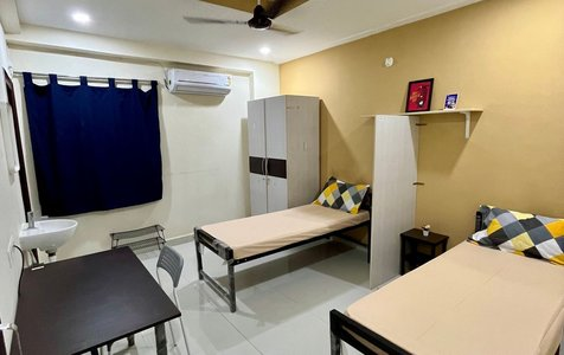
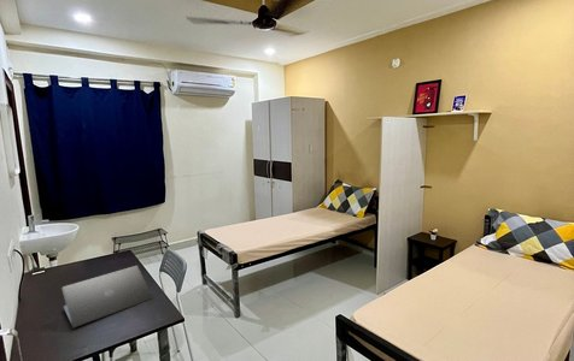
+ laptop [60,265,154,330]
